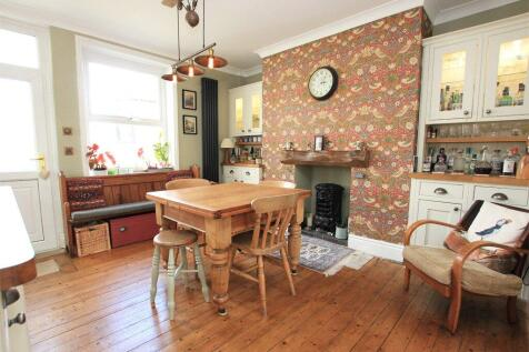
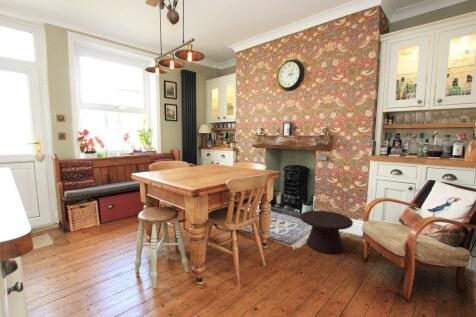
+ side table [299,210,354,254]
